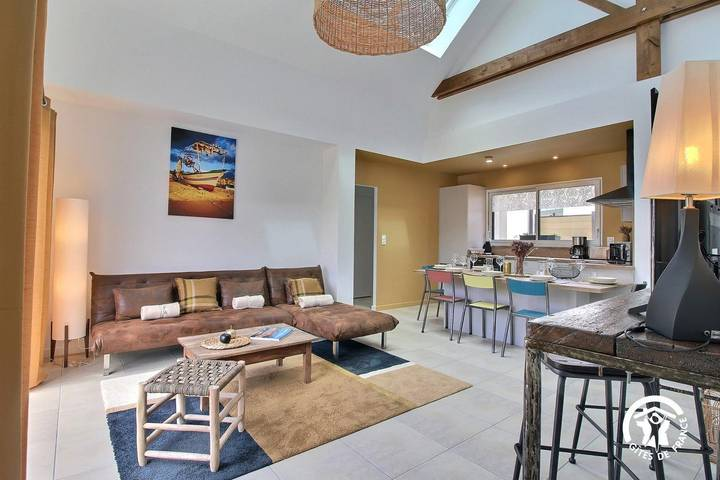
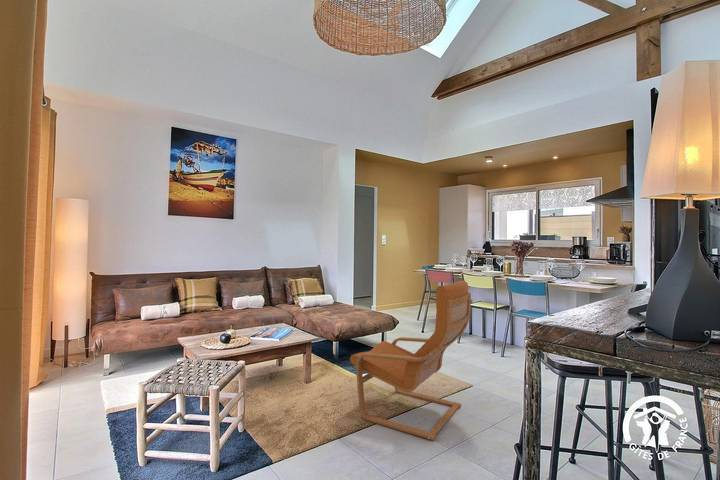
+ armchair [349,280,472,441]
